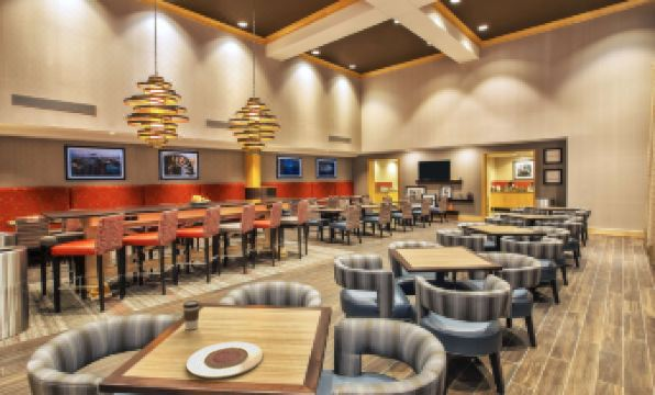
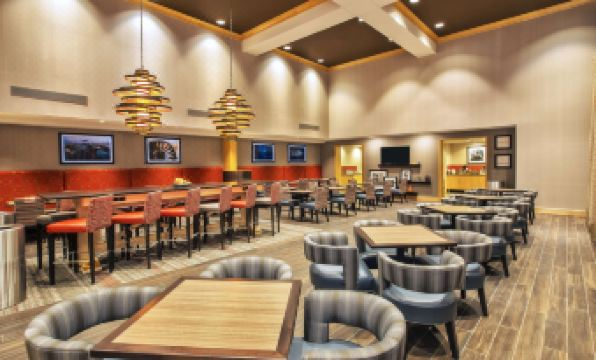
- coffee cup [181,300,201,330]
- plate [186,341,264,380]
